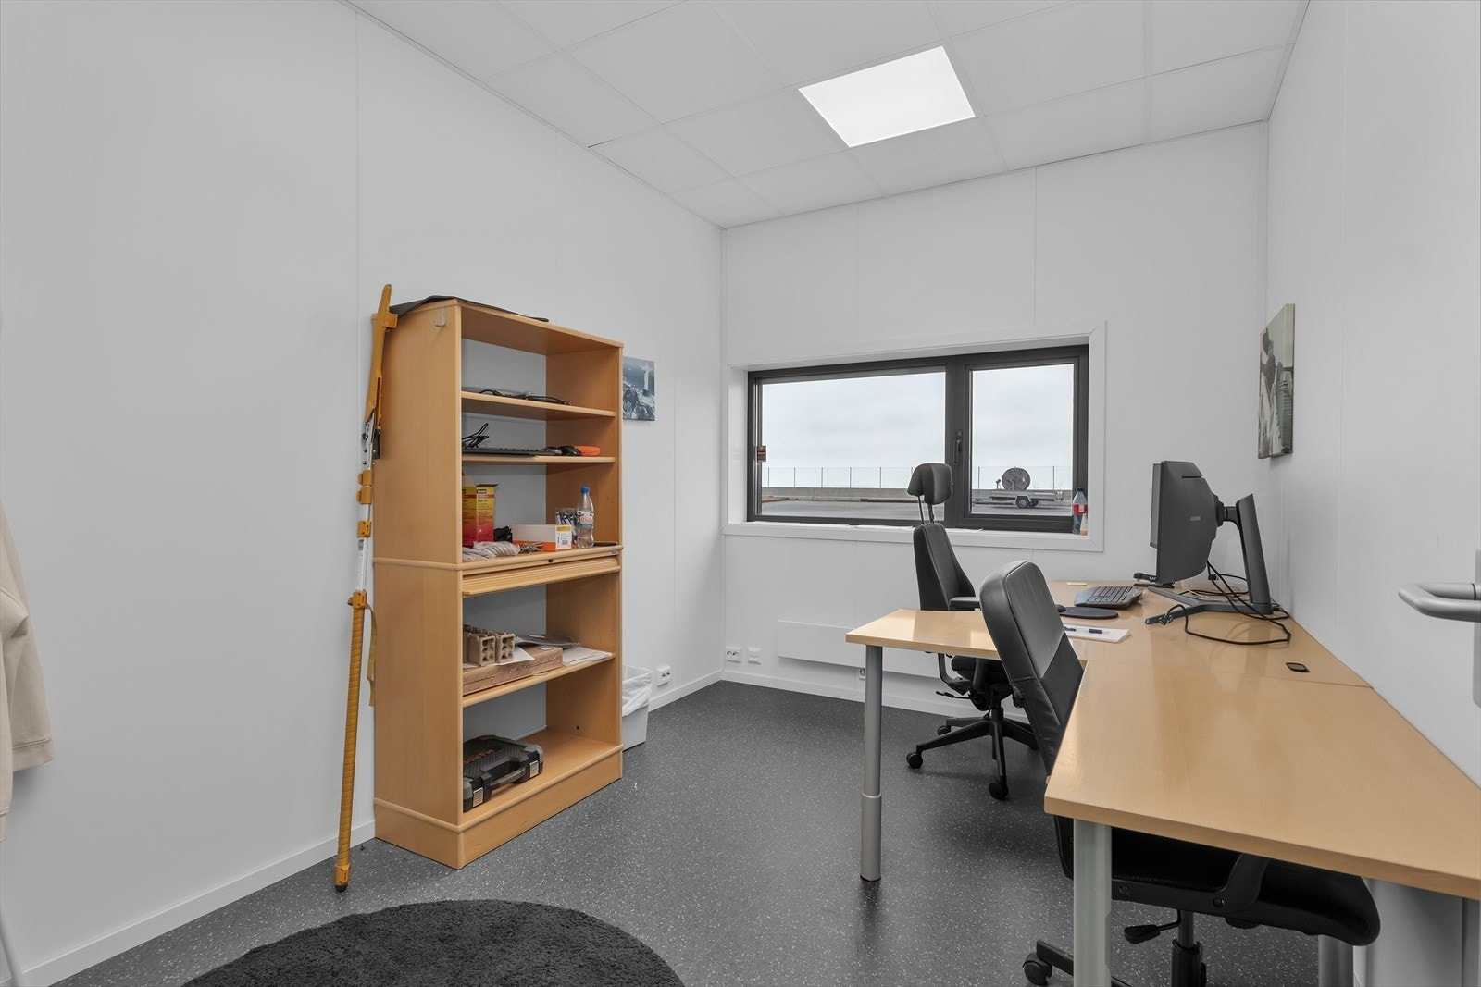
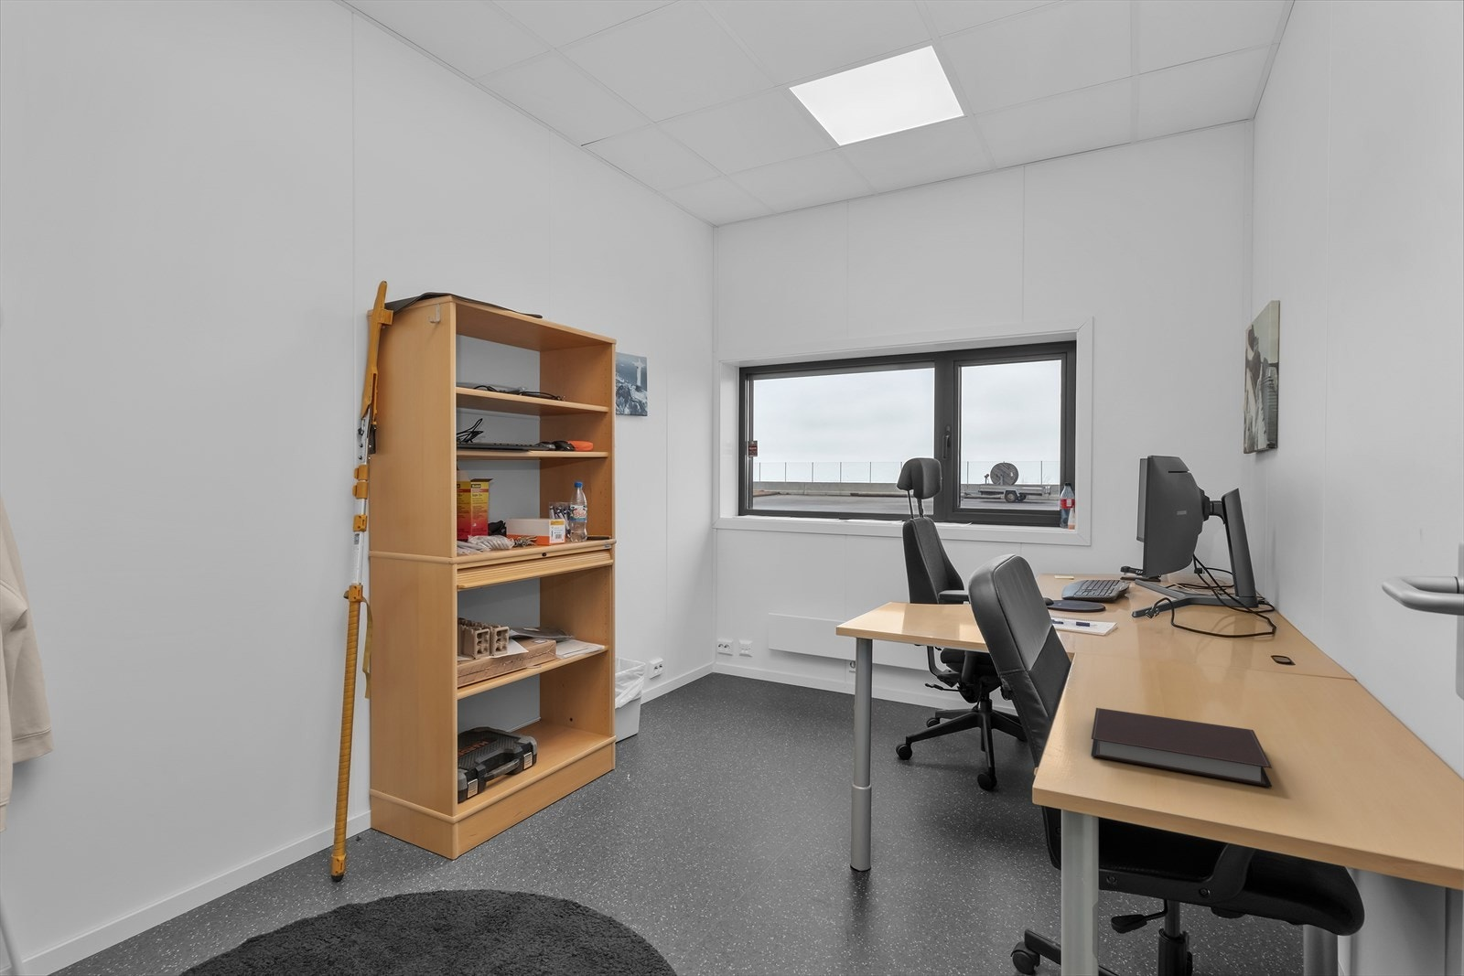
+ notebook [1090,707,1272,788]
